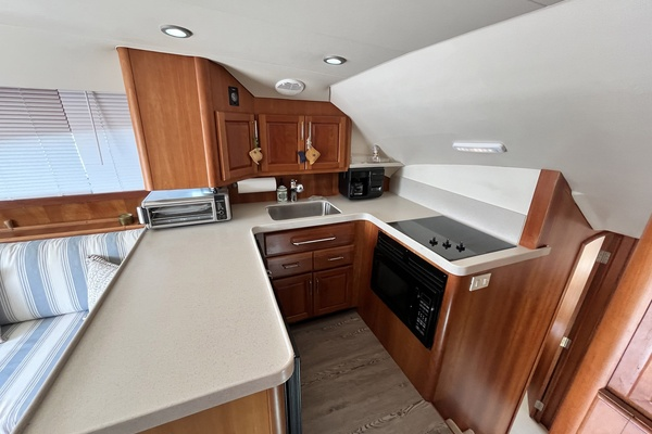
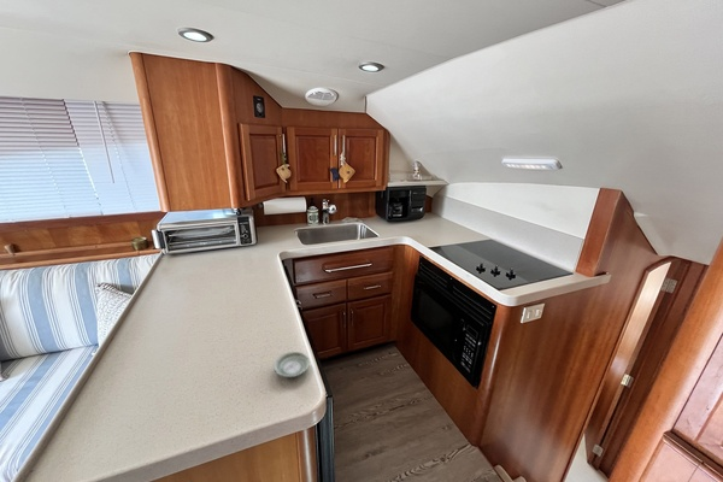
+ saucer [272,351,311,378]
